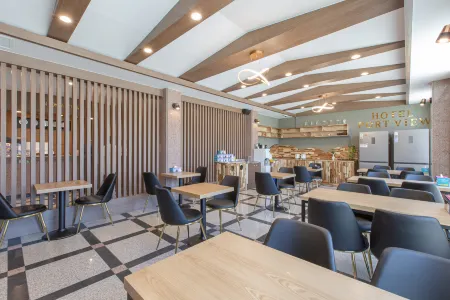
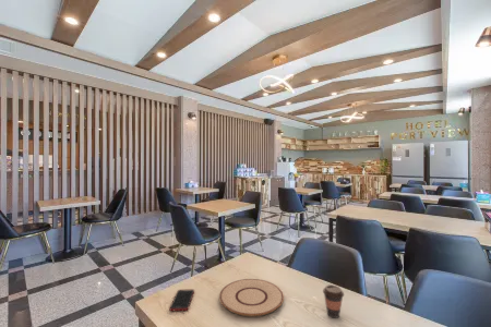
+ cell phone [168,288,195,312]
+ coffee cup [322,283,345,319]
+ plate [218,278,285,317]
